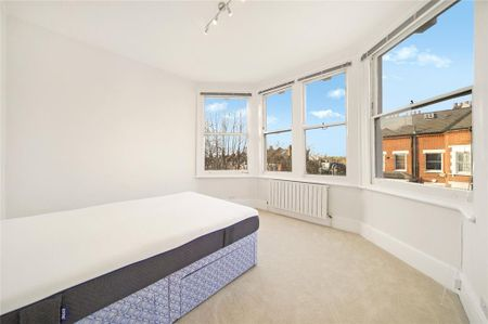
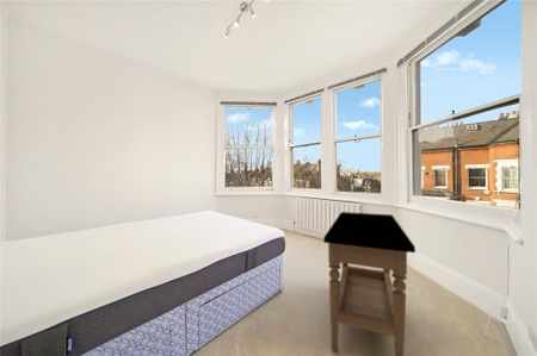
+ side table [322,211,416,356]
